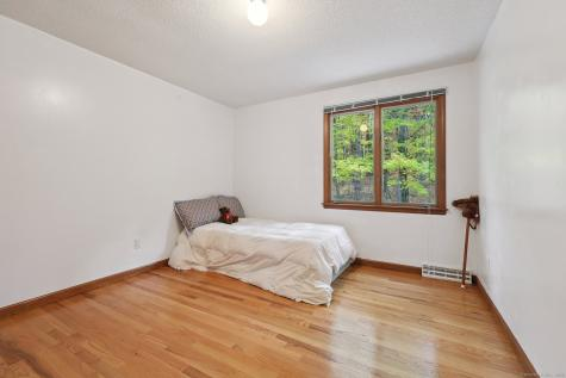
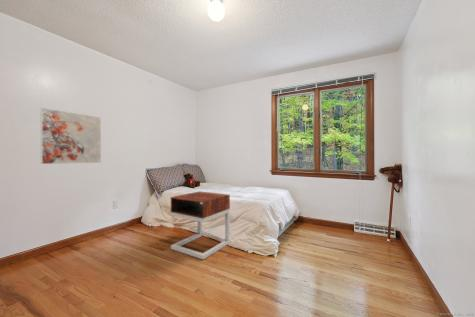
+ nightstand [170,190,231,261]
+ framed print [40,107,102,165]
